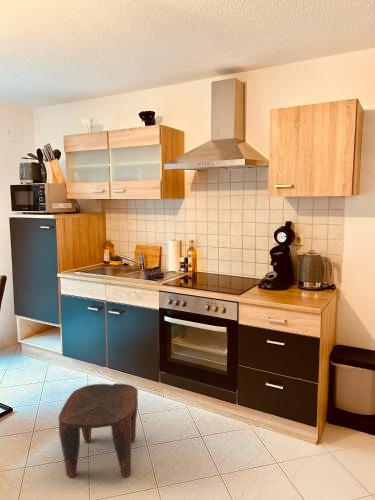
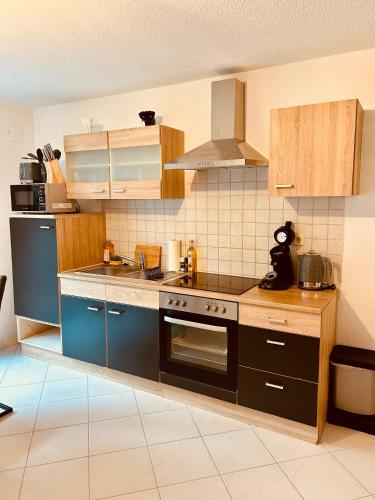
- stool [57,382,139,478]
